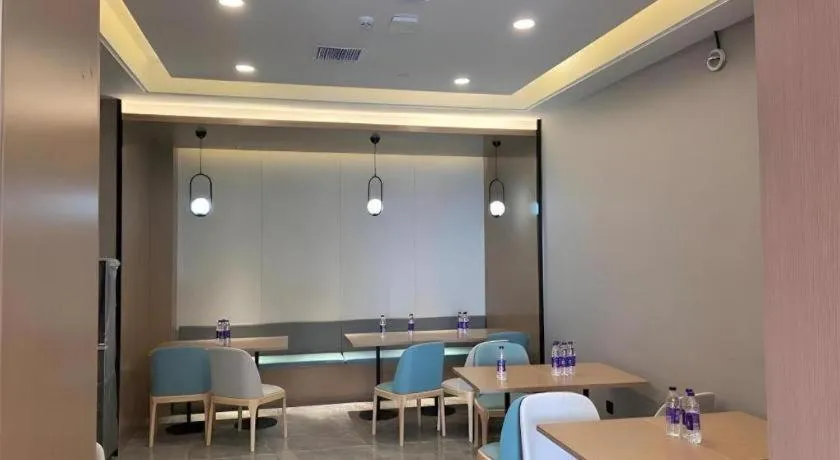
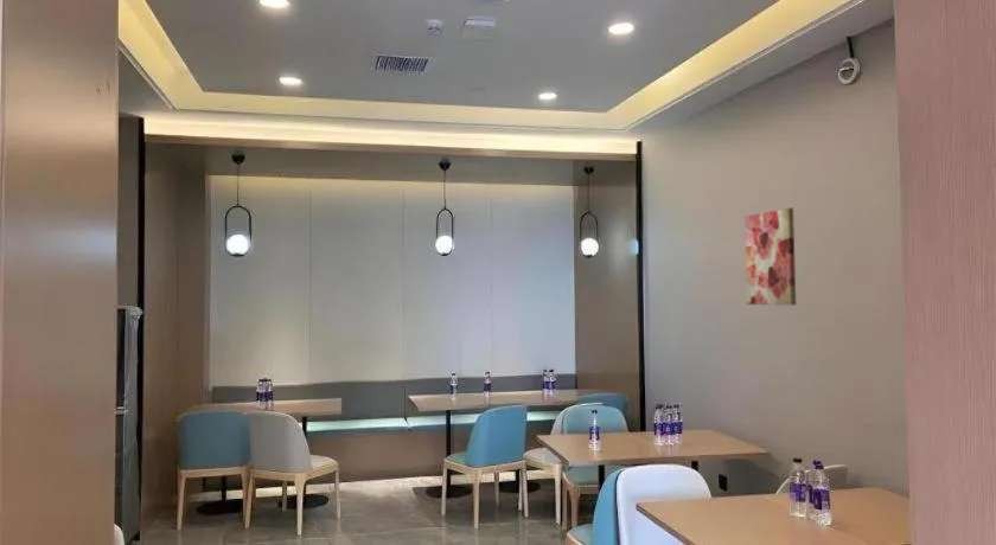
+ wall art [743,206,797,307]
